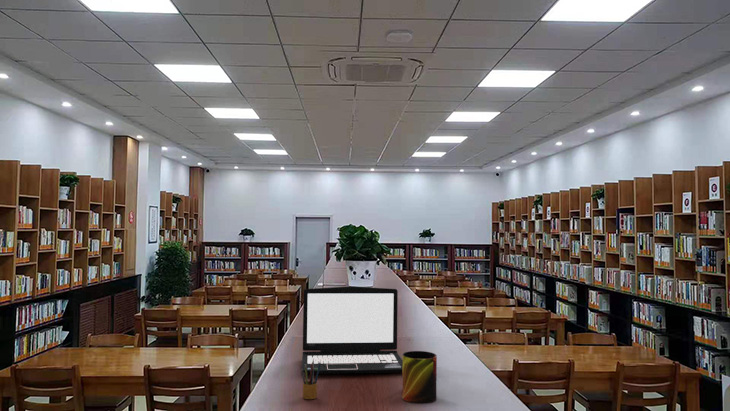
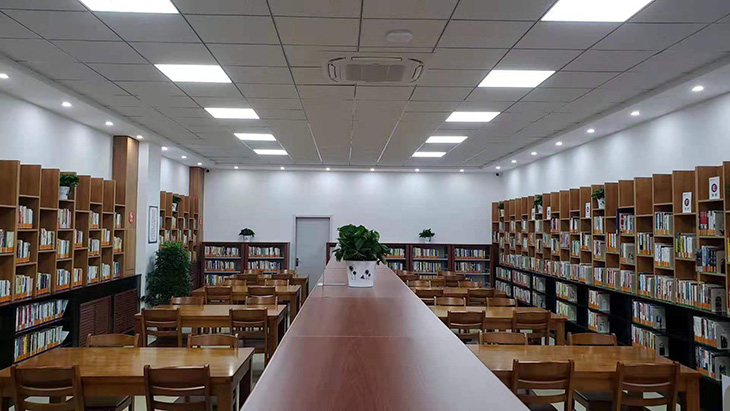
- mug [401,350,438,404]
- laptop [301,285,403,375]
- pencil box [300,360,321,400]
